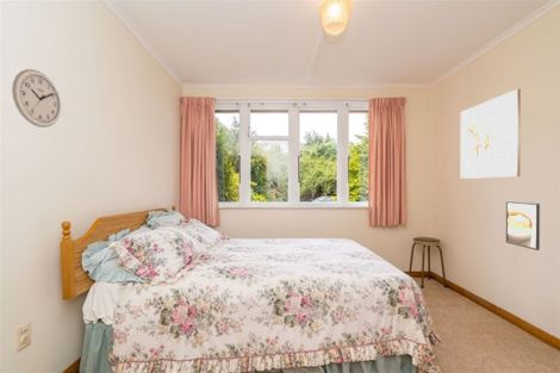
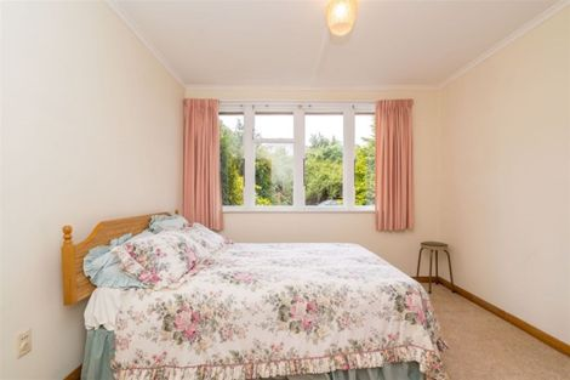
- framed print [505,200,541,251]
- wall clock [11,68,62,129]
- wall art [459,88,522,180]
